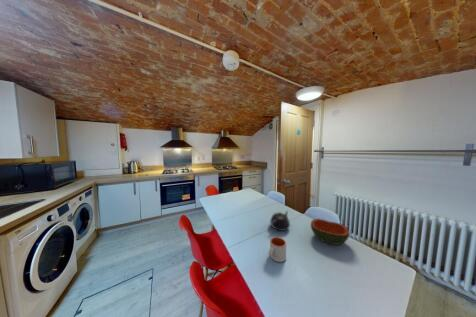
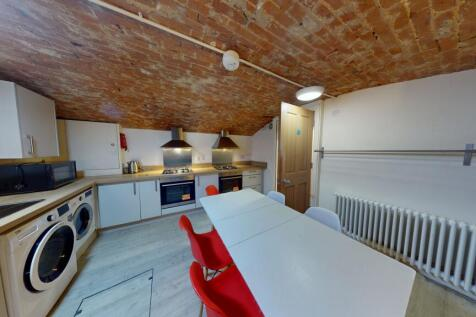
- teapot [269,210,291,232]
- mug [268,236,287,263]
- bowl [310,218,350,246]
